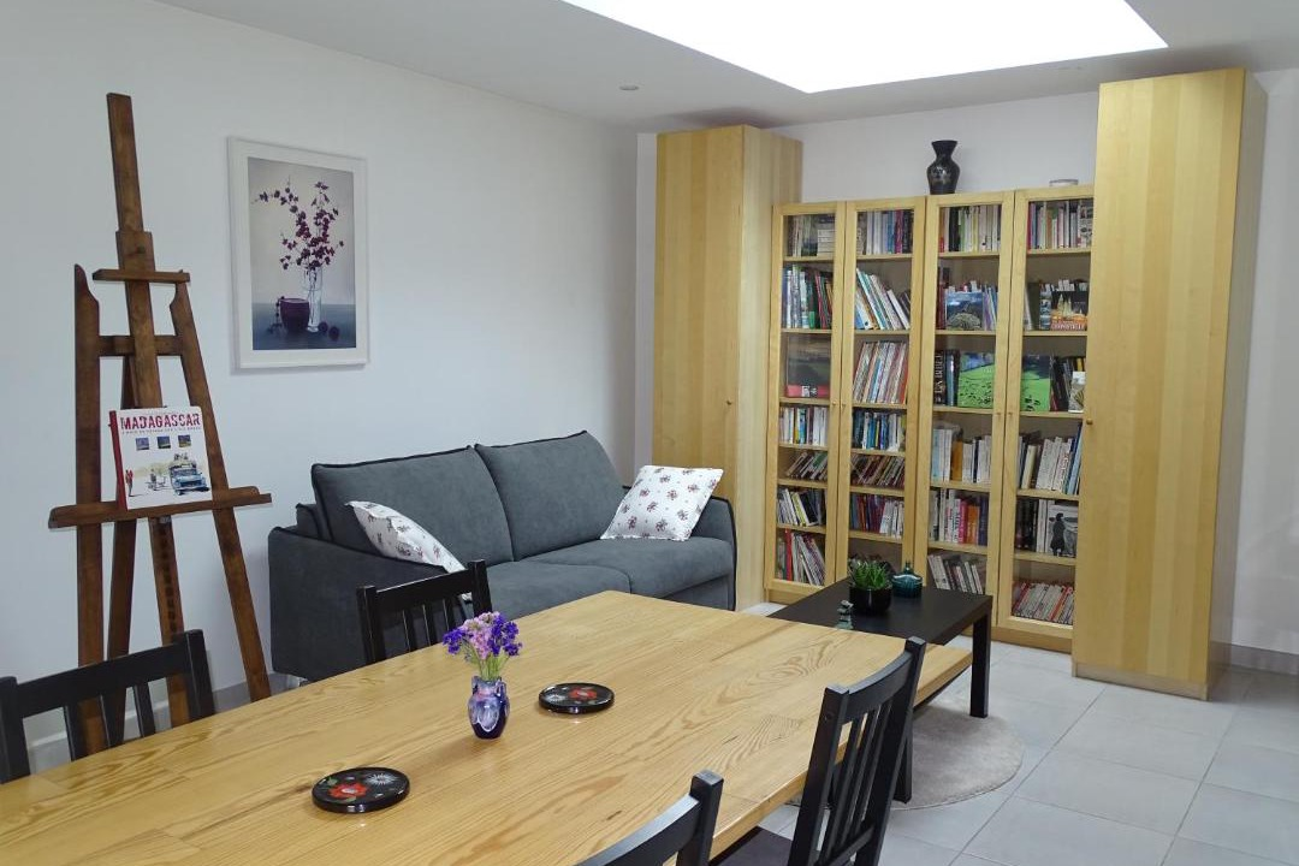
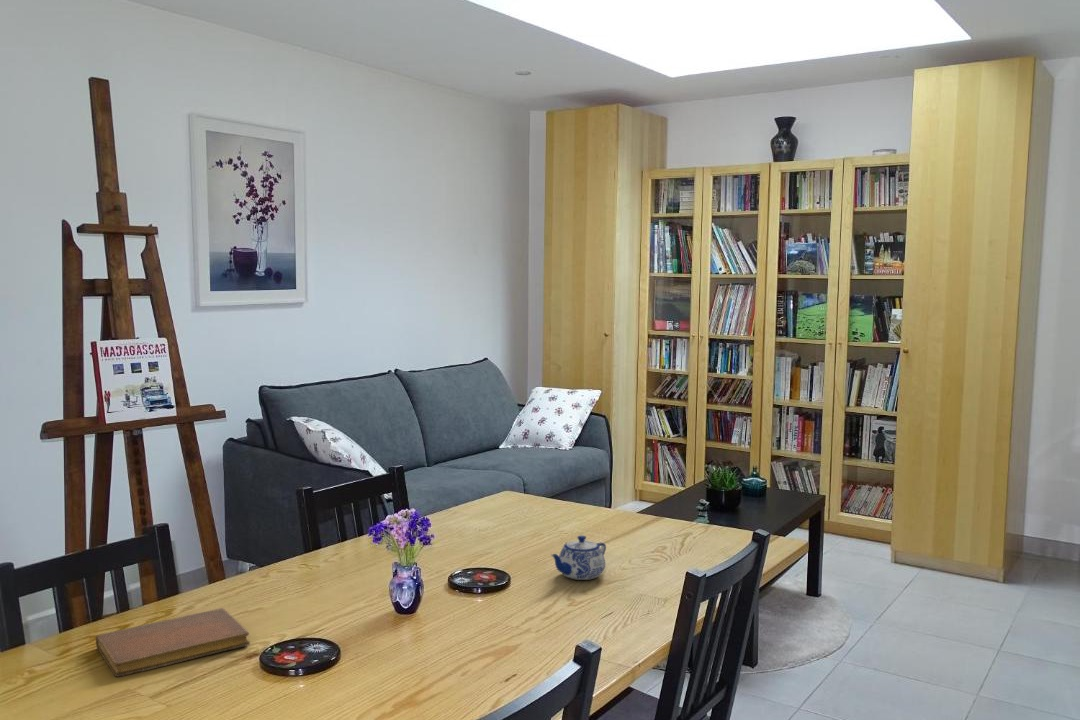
+ notebook [95,607,251,678]
+ teapot [550,535,607,581]
